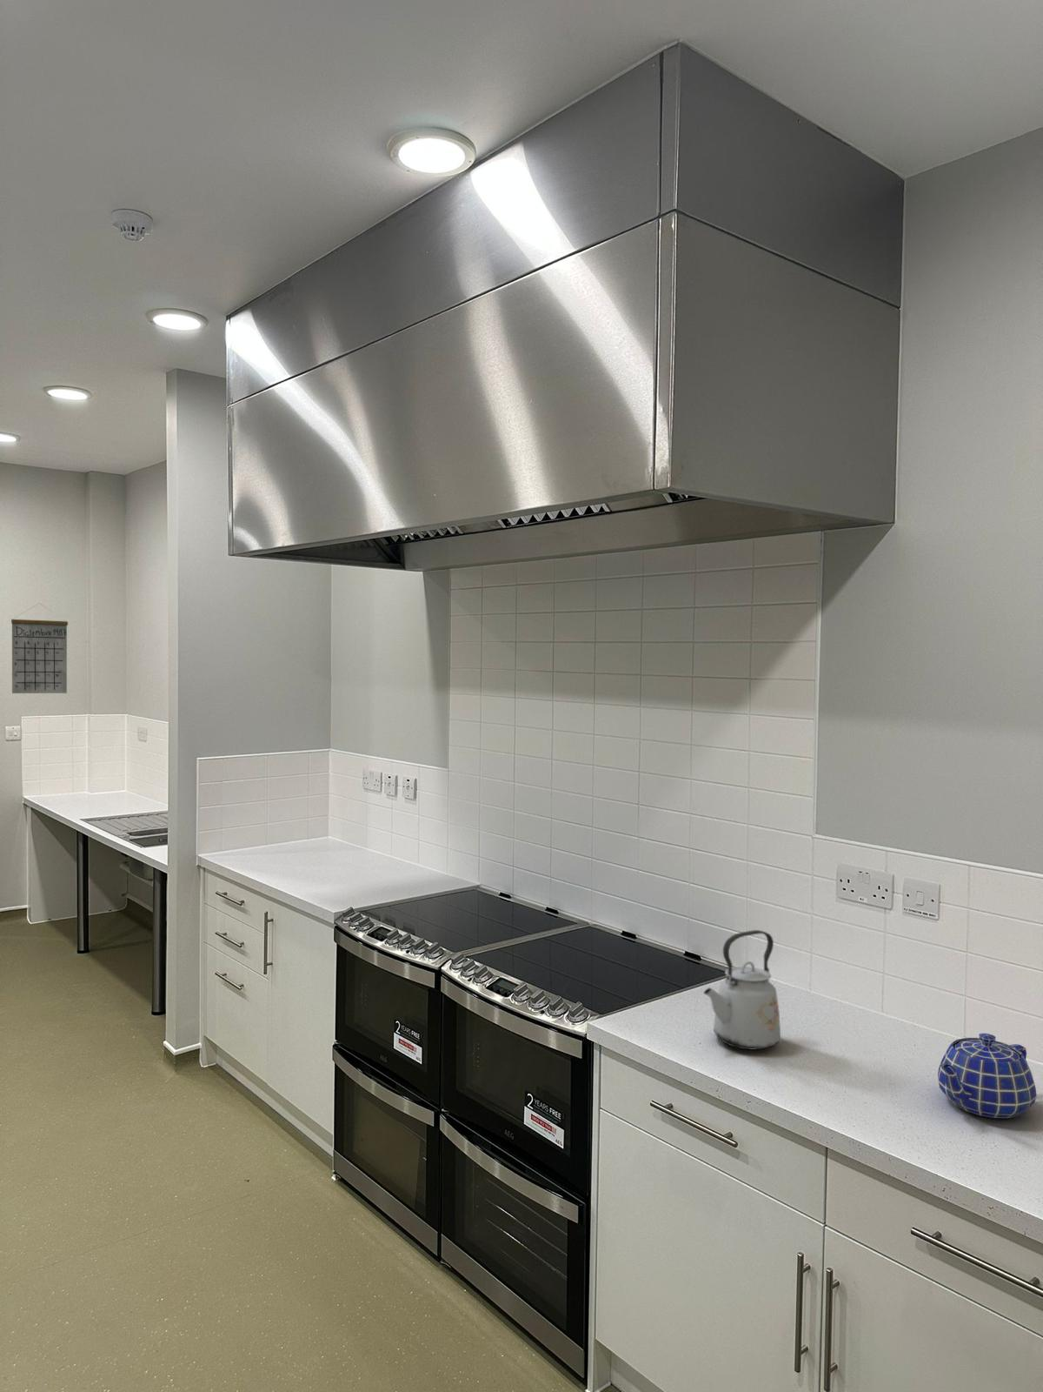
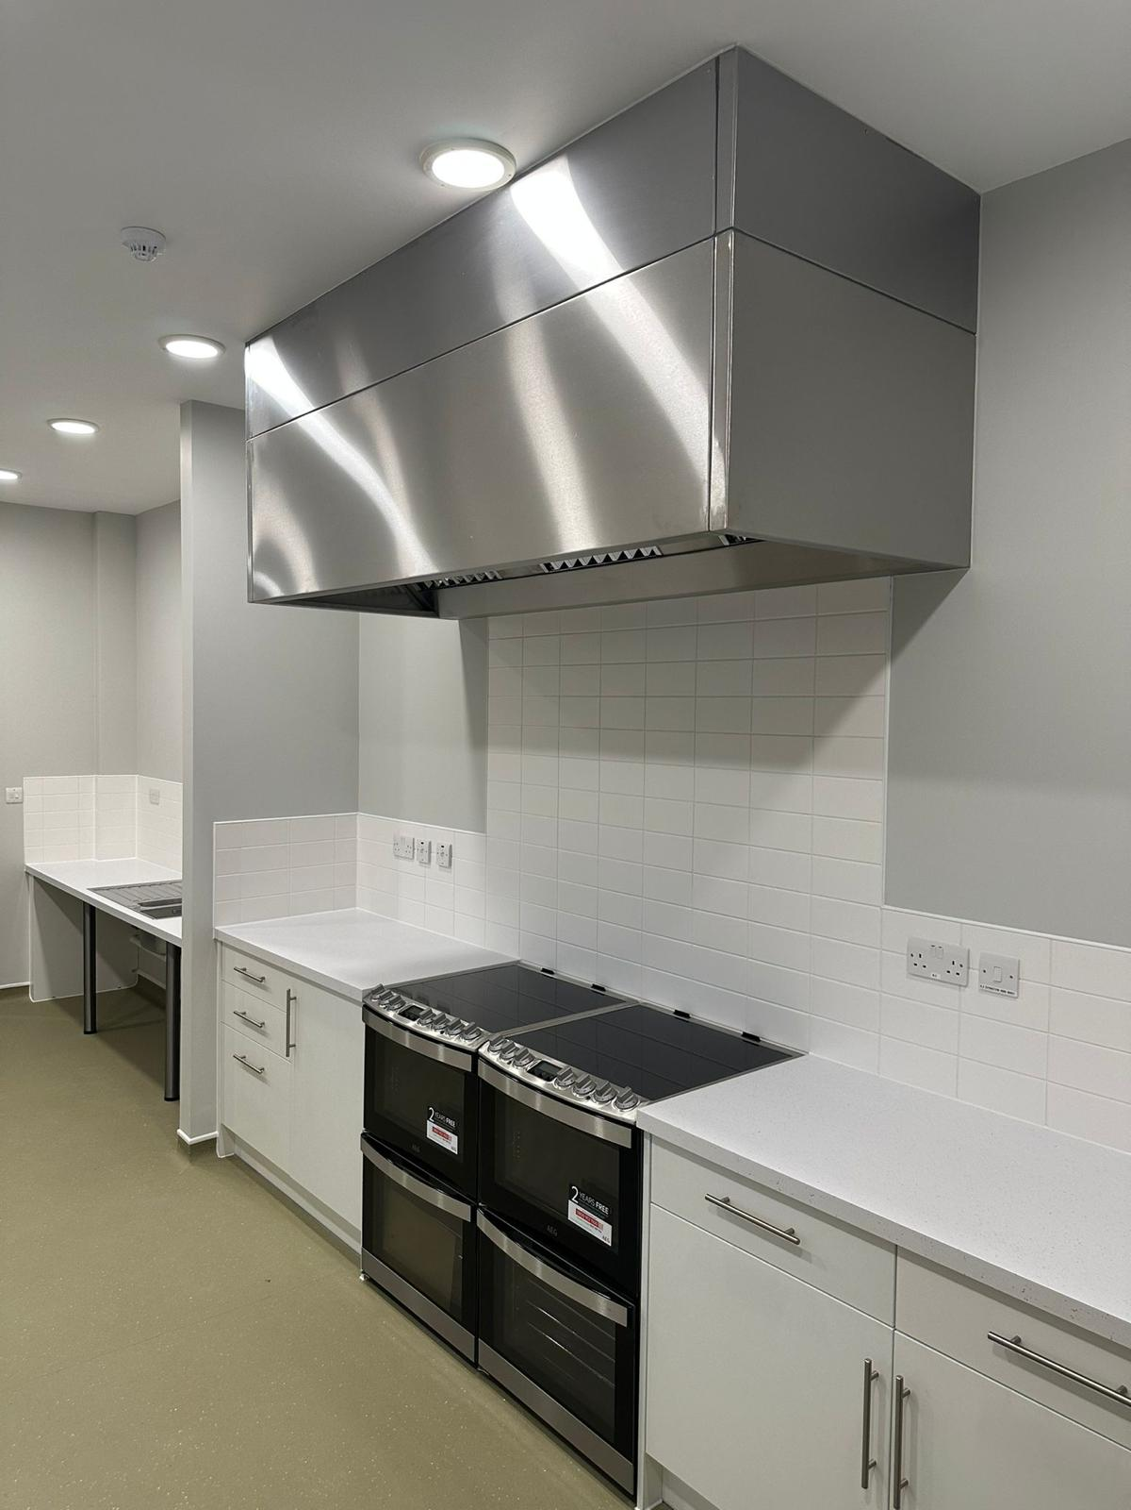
- teapot [937,1032,1038,1119]
- calendar [11,603,69,694]
- kettle [703,929,781,1051]
